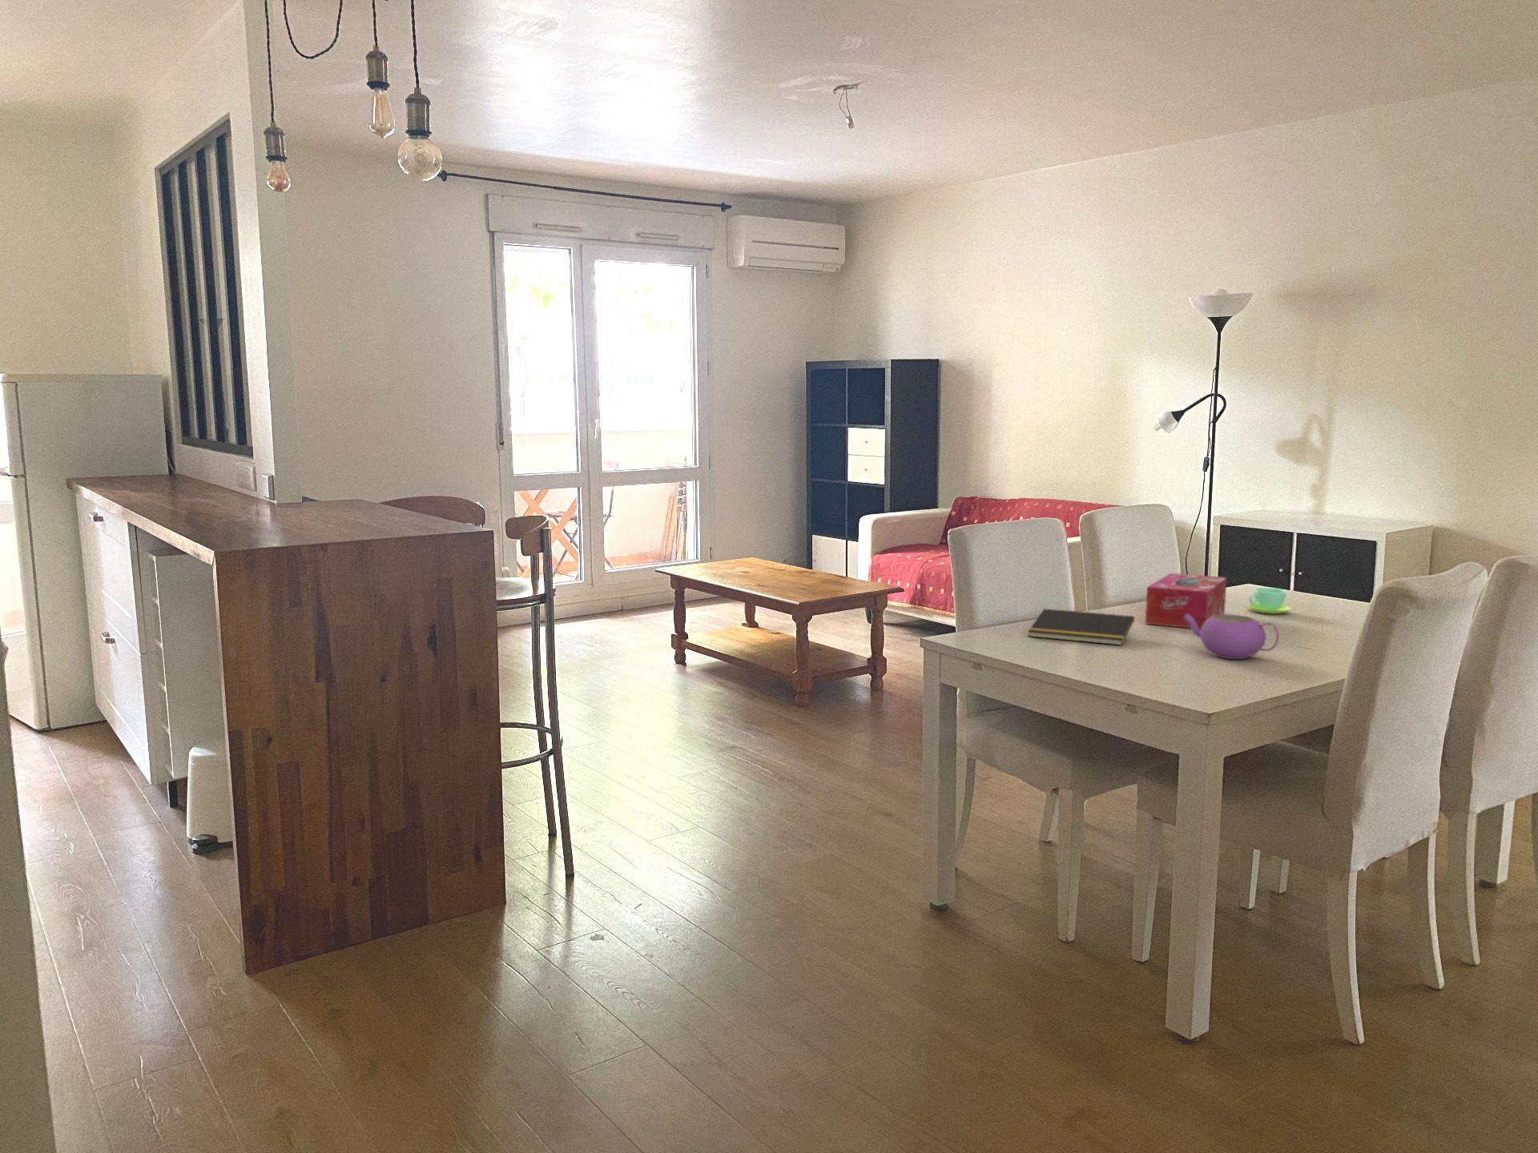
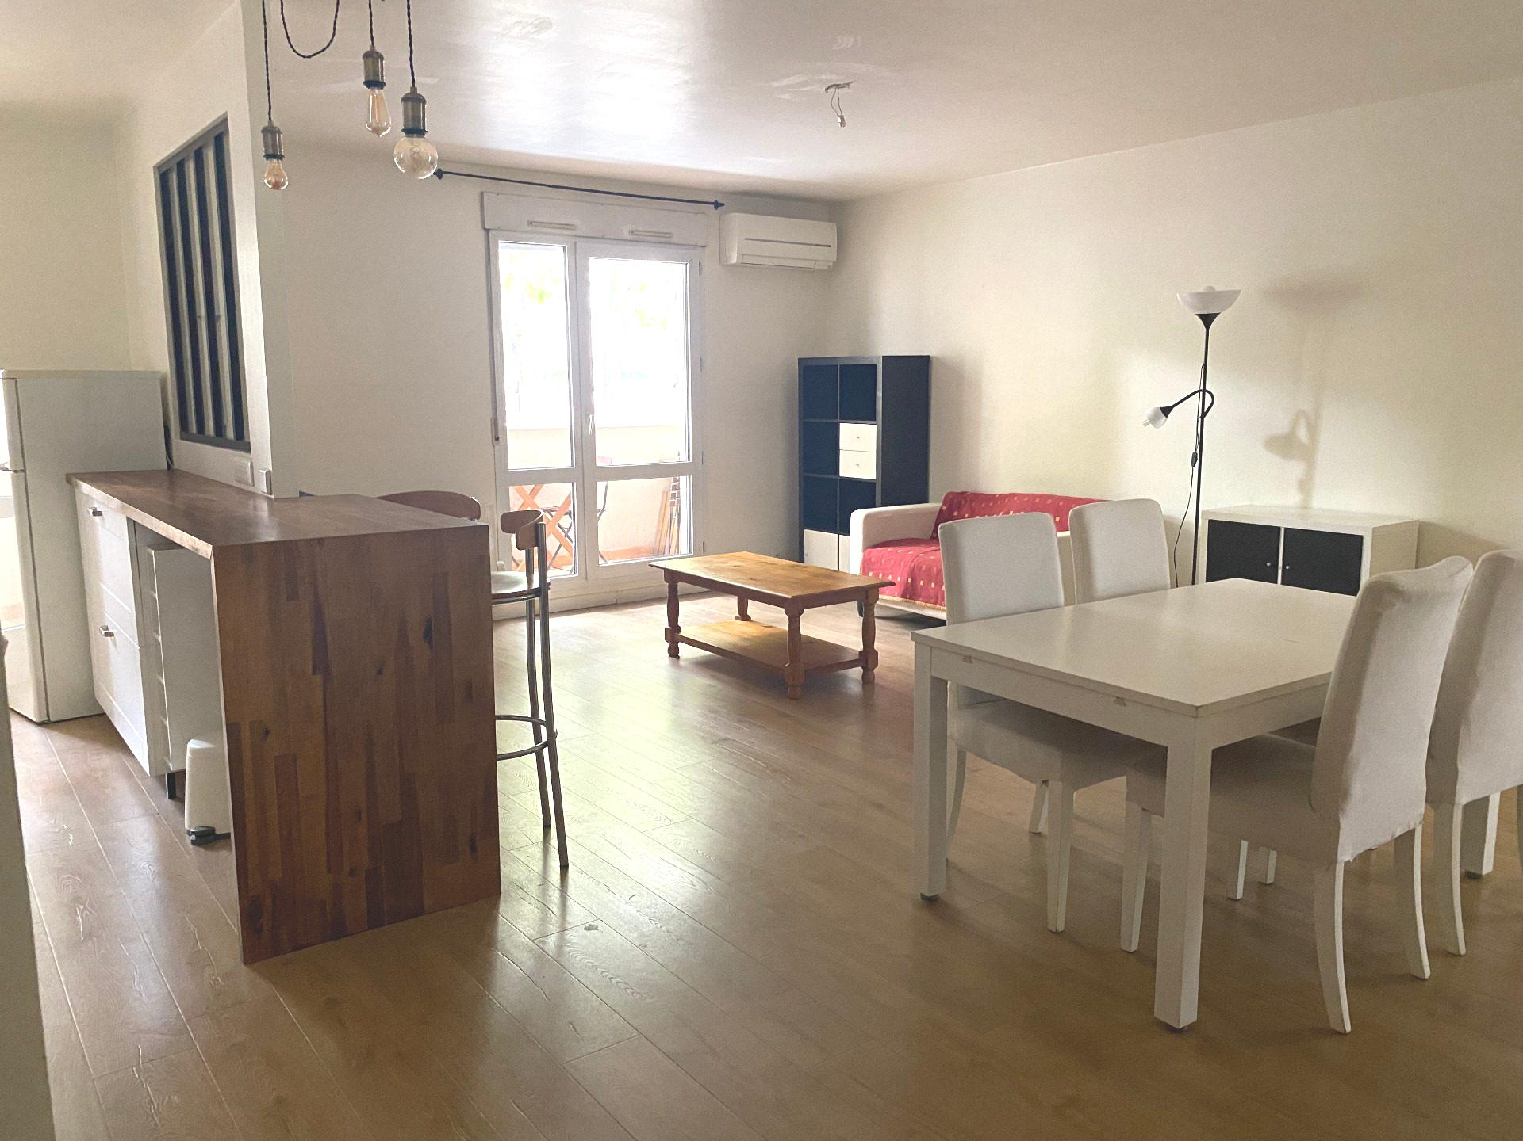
- cup [1246,587,1292,614]
- teapot [1184,614,1280,660]
- notepad [1027,608,1135,647]
- tissue box [1144,573,1227,630]
